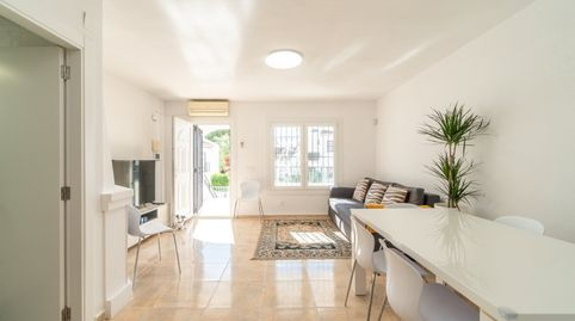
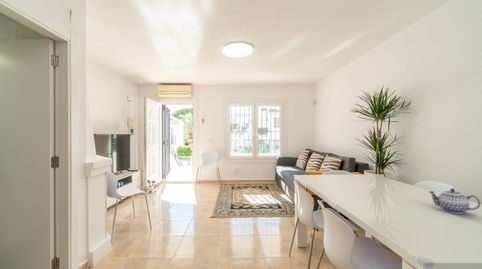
+ teapot [427,188,481,215]
